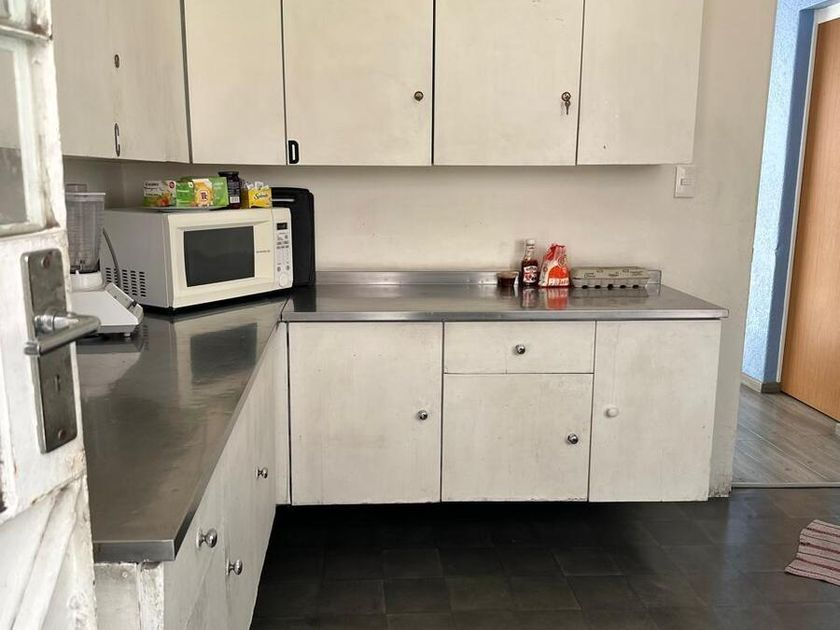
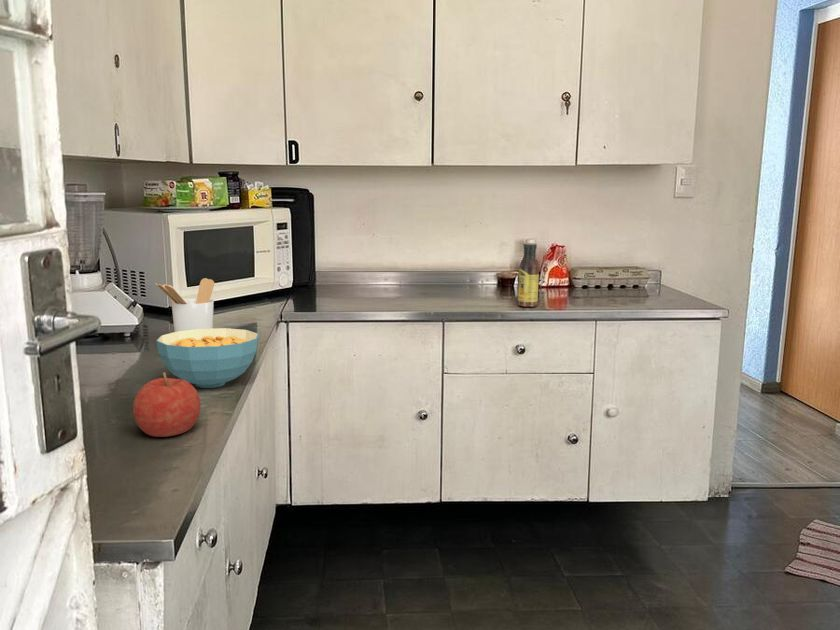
+ utensil holder [154,277,215,332]
+ fruit [132,371,202,438]
+ cereal bowl [155,327,259,389]
+ sauce bottle [517,242,540,308]
